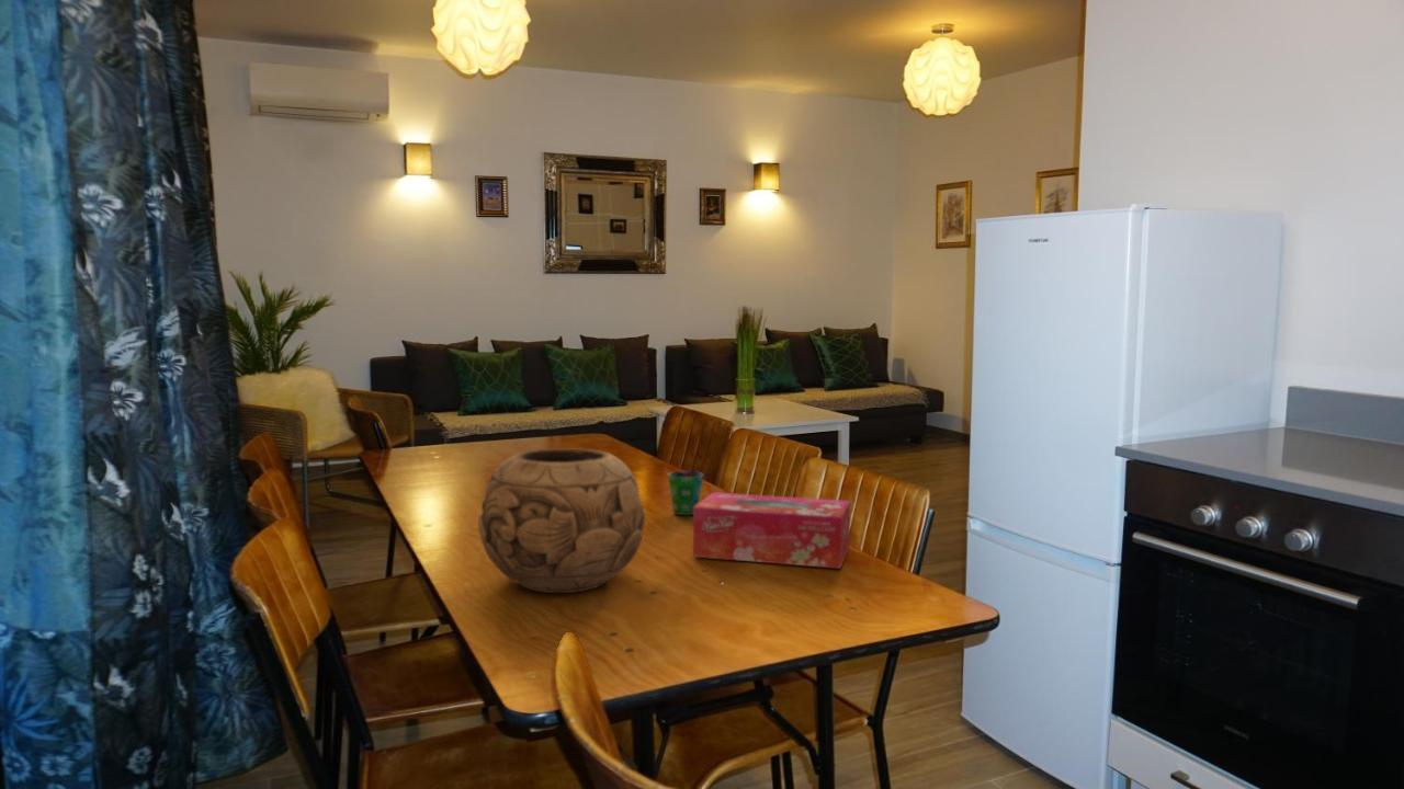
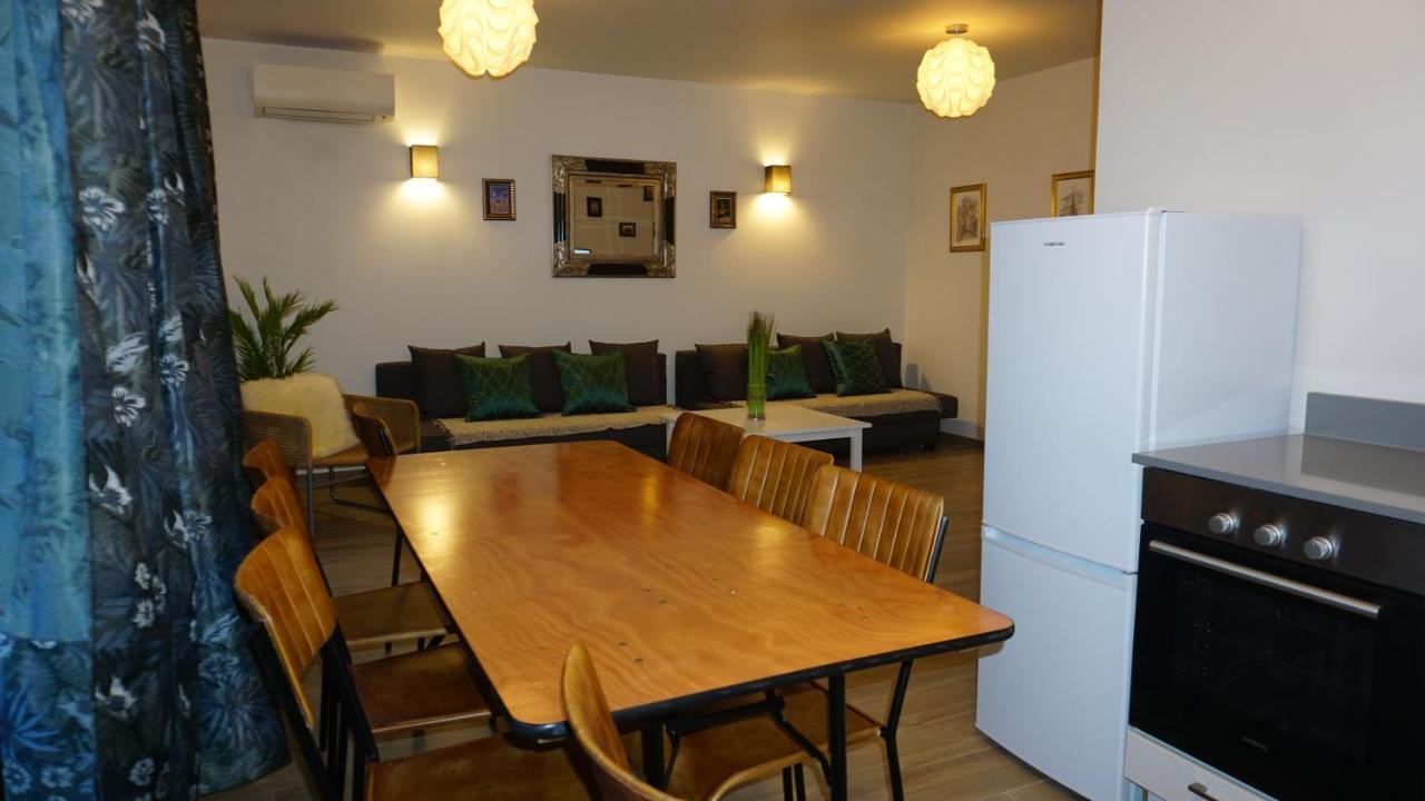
- decorative bowl [477,447,646,594]
- cup [667,470,704,516]
- tissue box [692,491,851,570]
